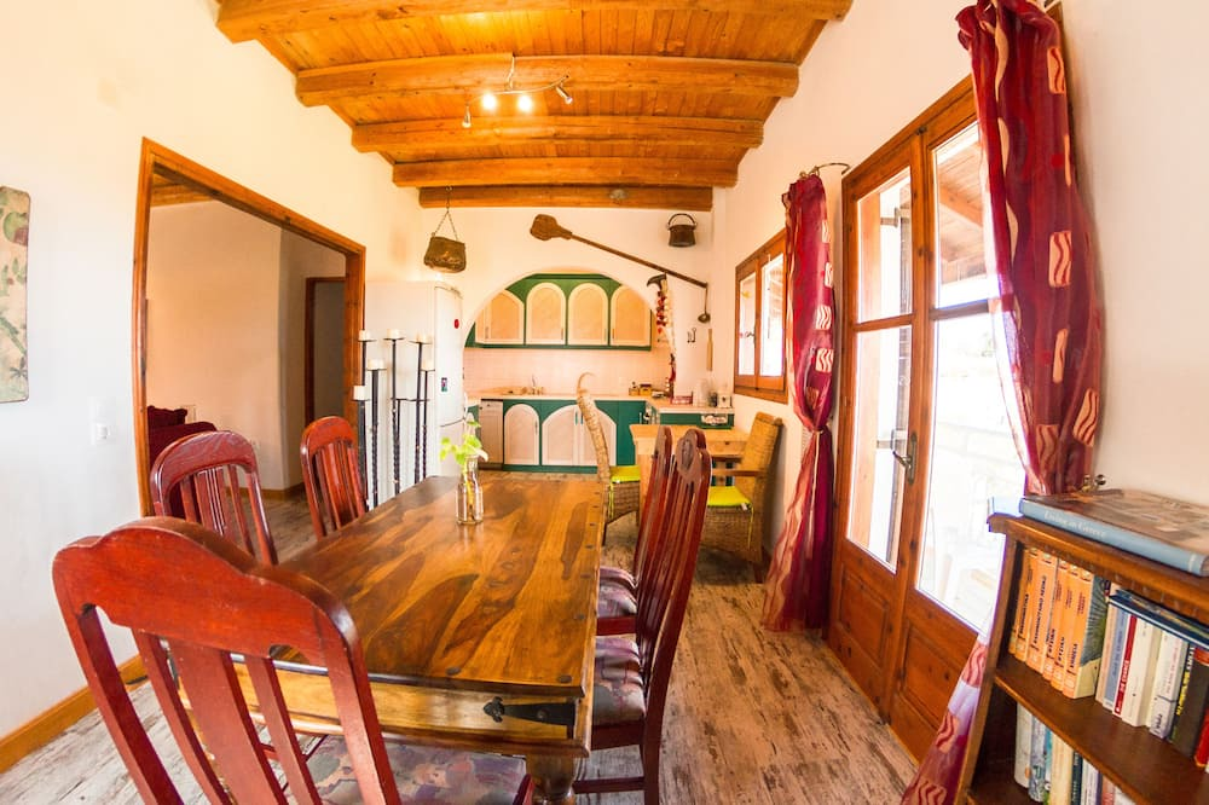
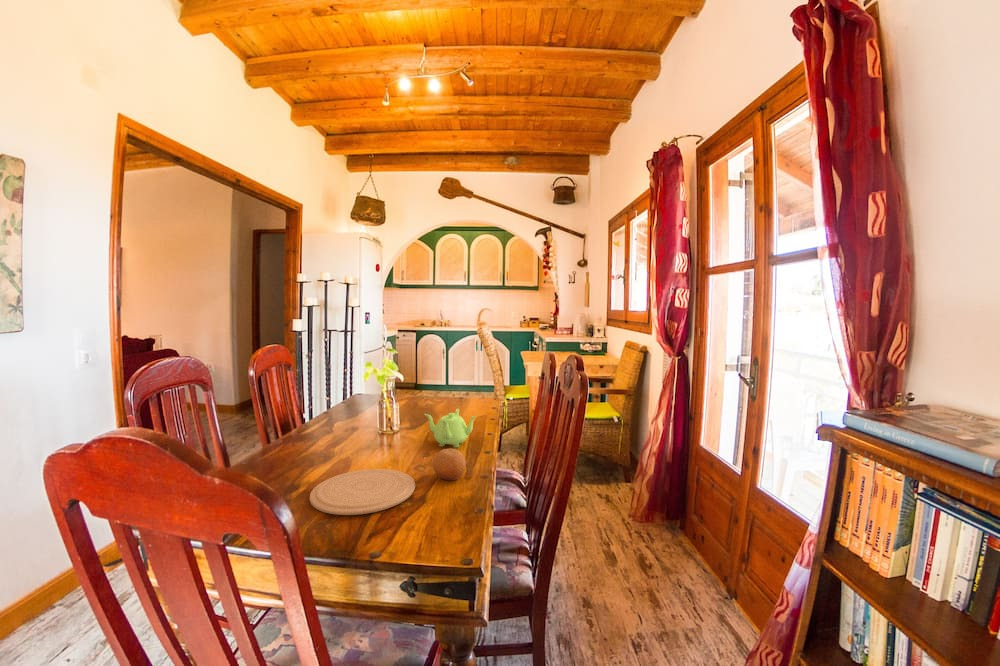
+ fruit [432,447,467,481]
+ plate [309,468,416,516]
+ teapot [423,407,478,448]
